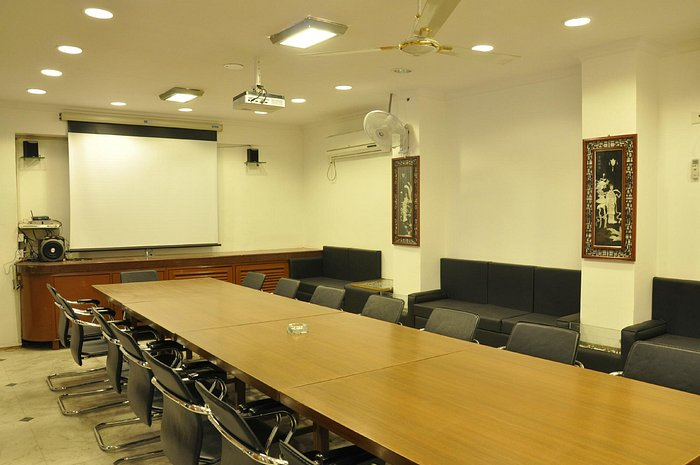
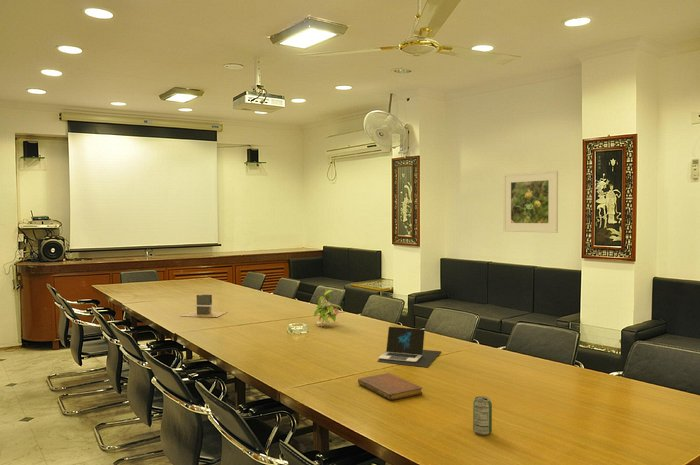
+ notebook [357,372,423,401]
+ laptop [376,326,442,368]
+ beverage can [472,395,493,436]
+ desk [181,294,228,318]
+ plant [313,289,343,329]
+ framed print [502,169,559,234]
